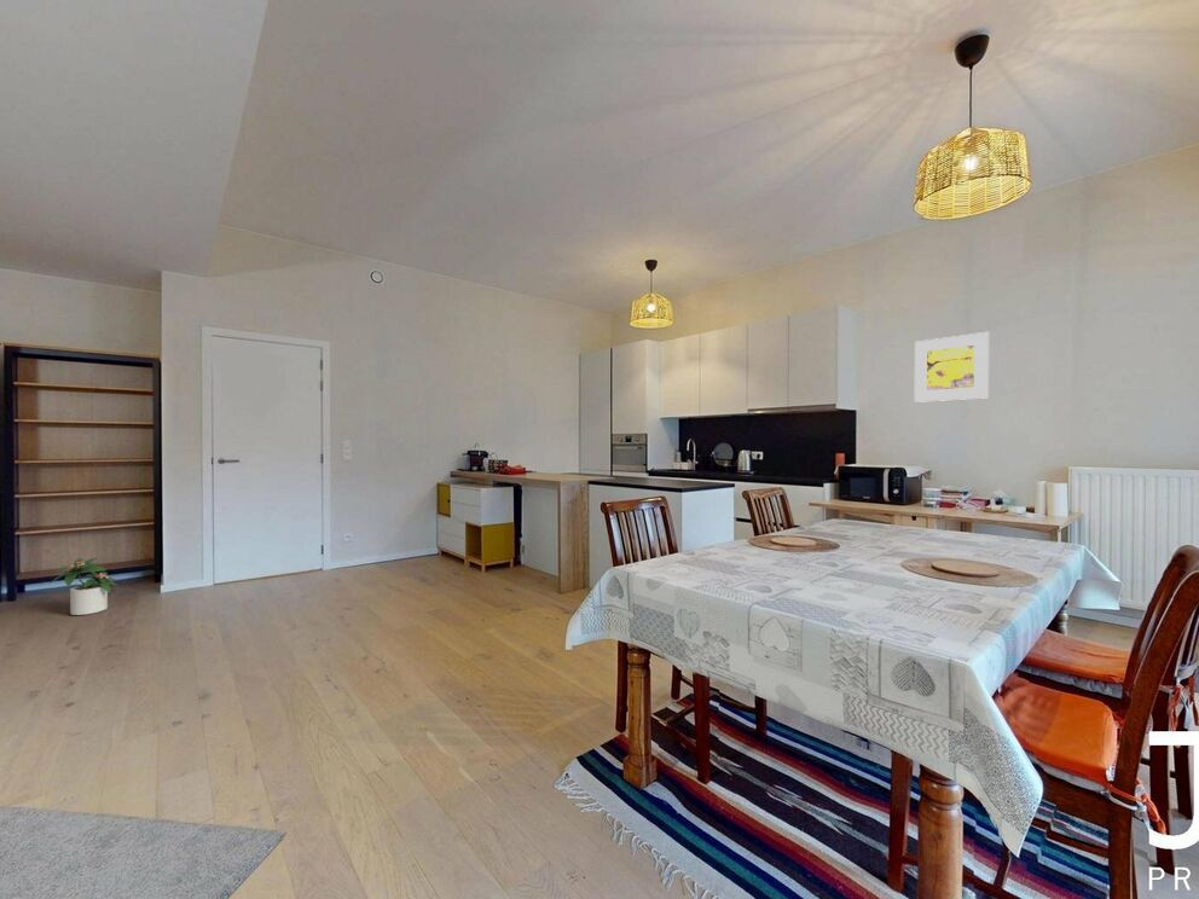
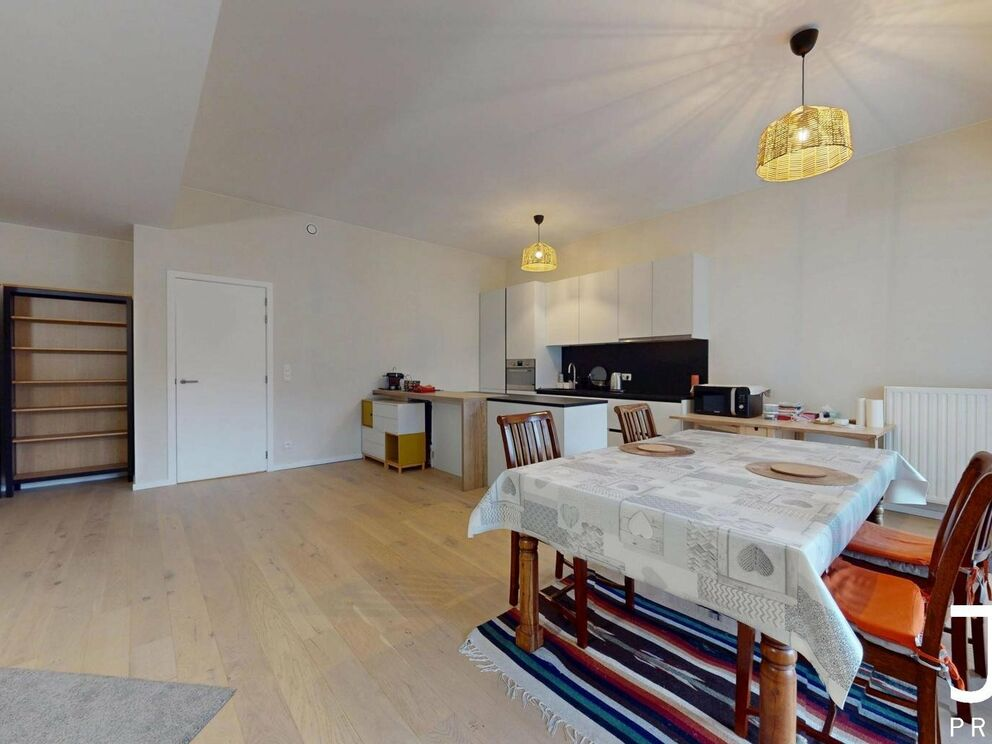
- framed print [914,331,990,404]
- potted plant [51,557,118,616]
